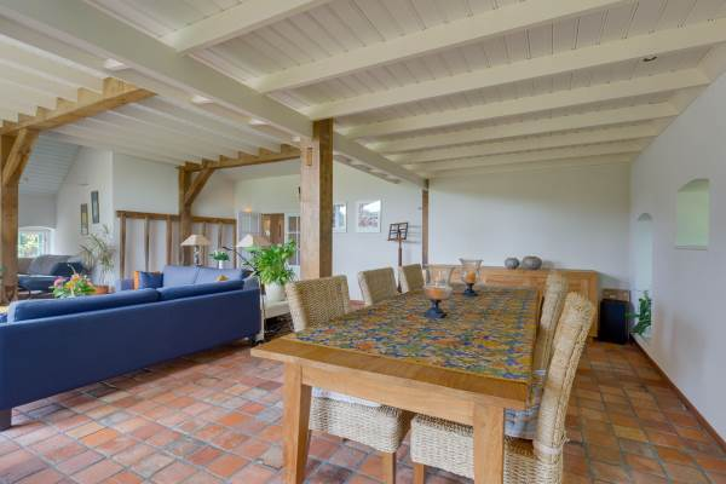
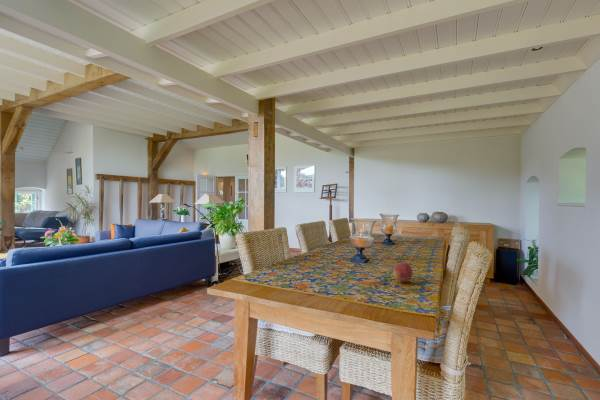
+ fruit [392,261,414,283]
